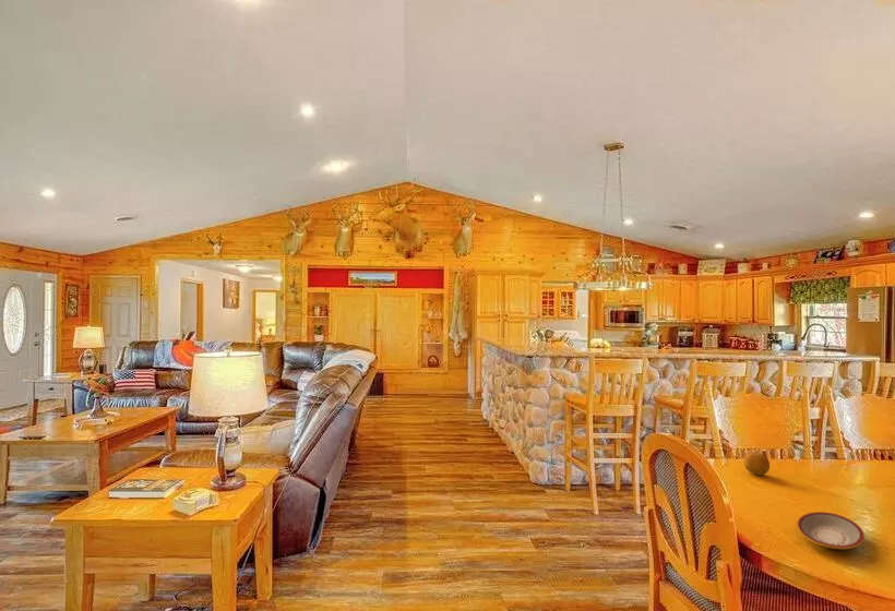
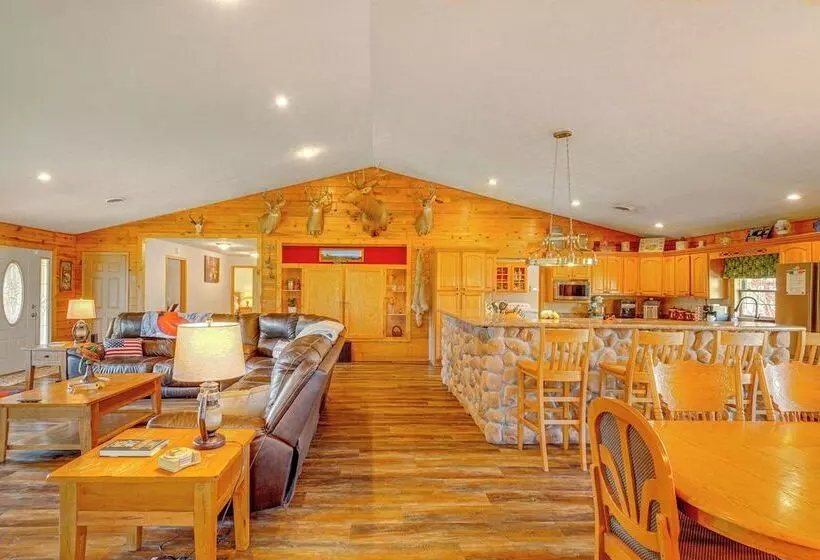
- fruit [743,452,771,476]
- plate [797,511,866,550]
